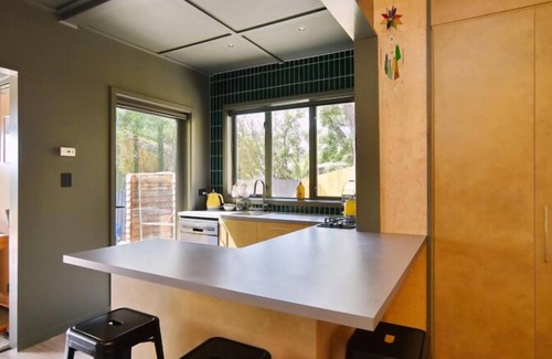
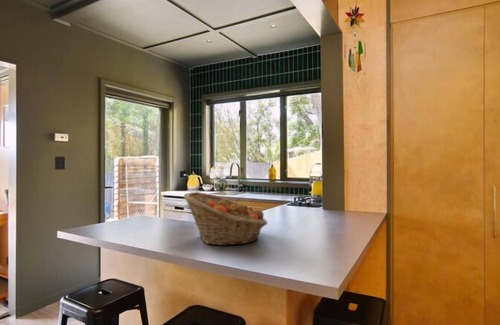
+ fruit basket [183,191,268,247]
